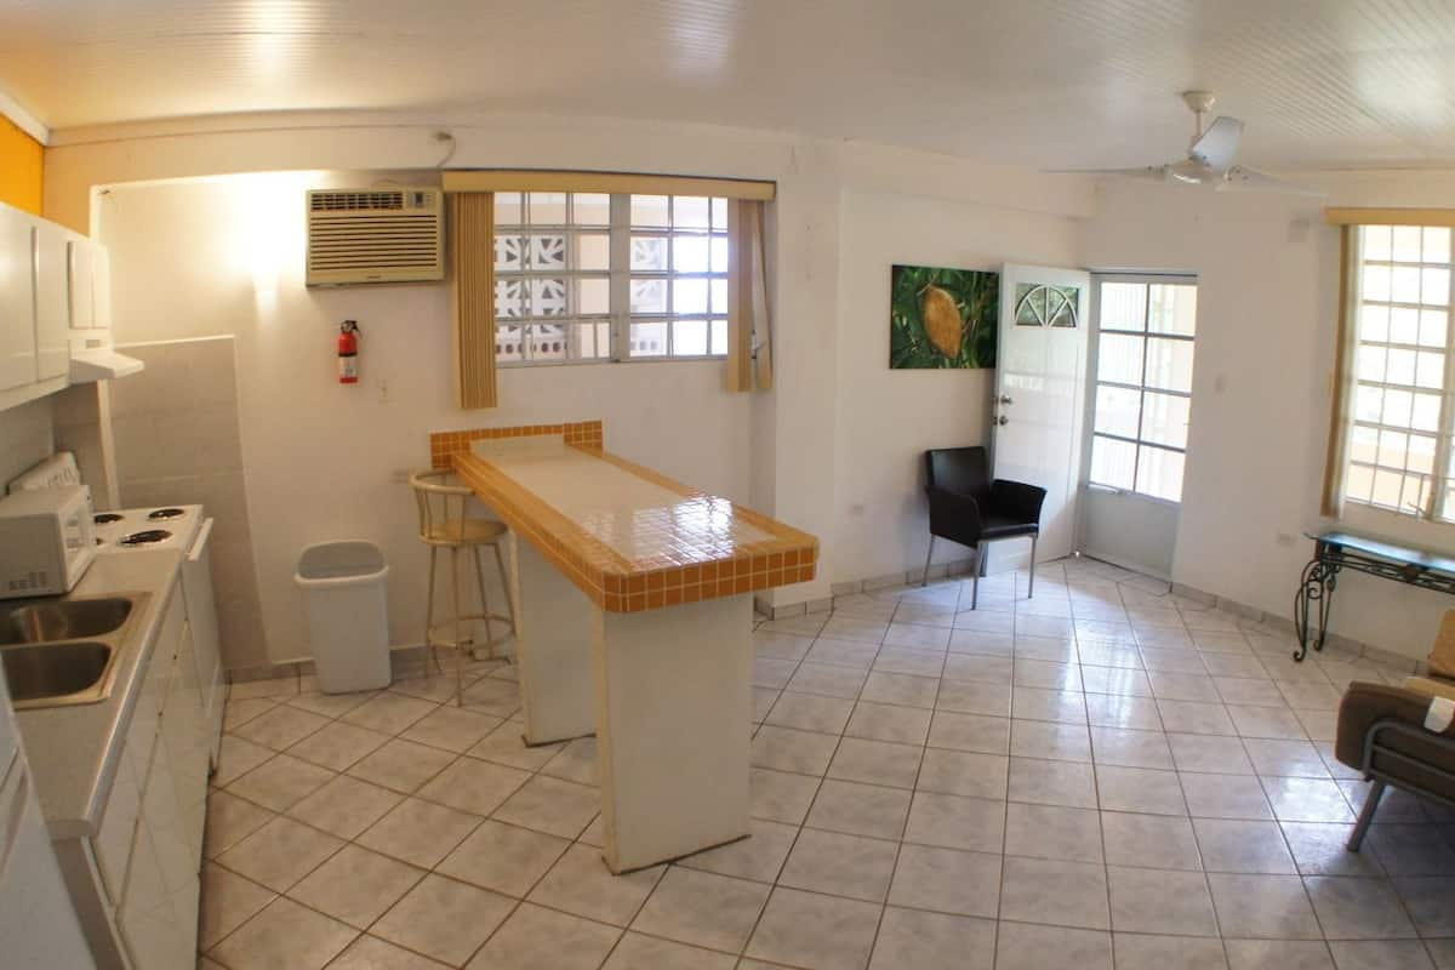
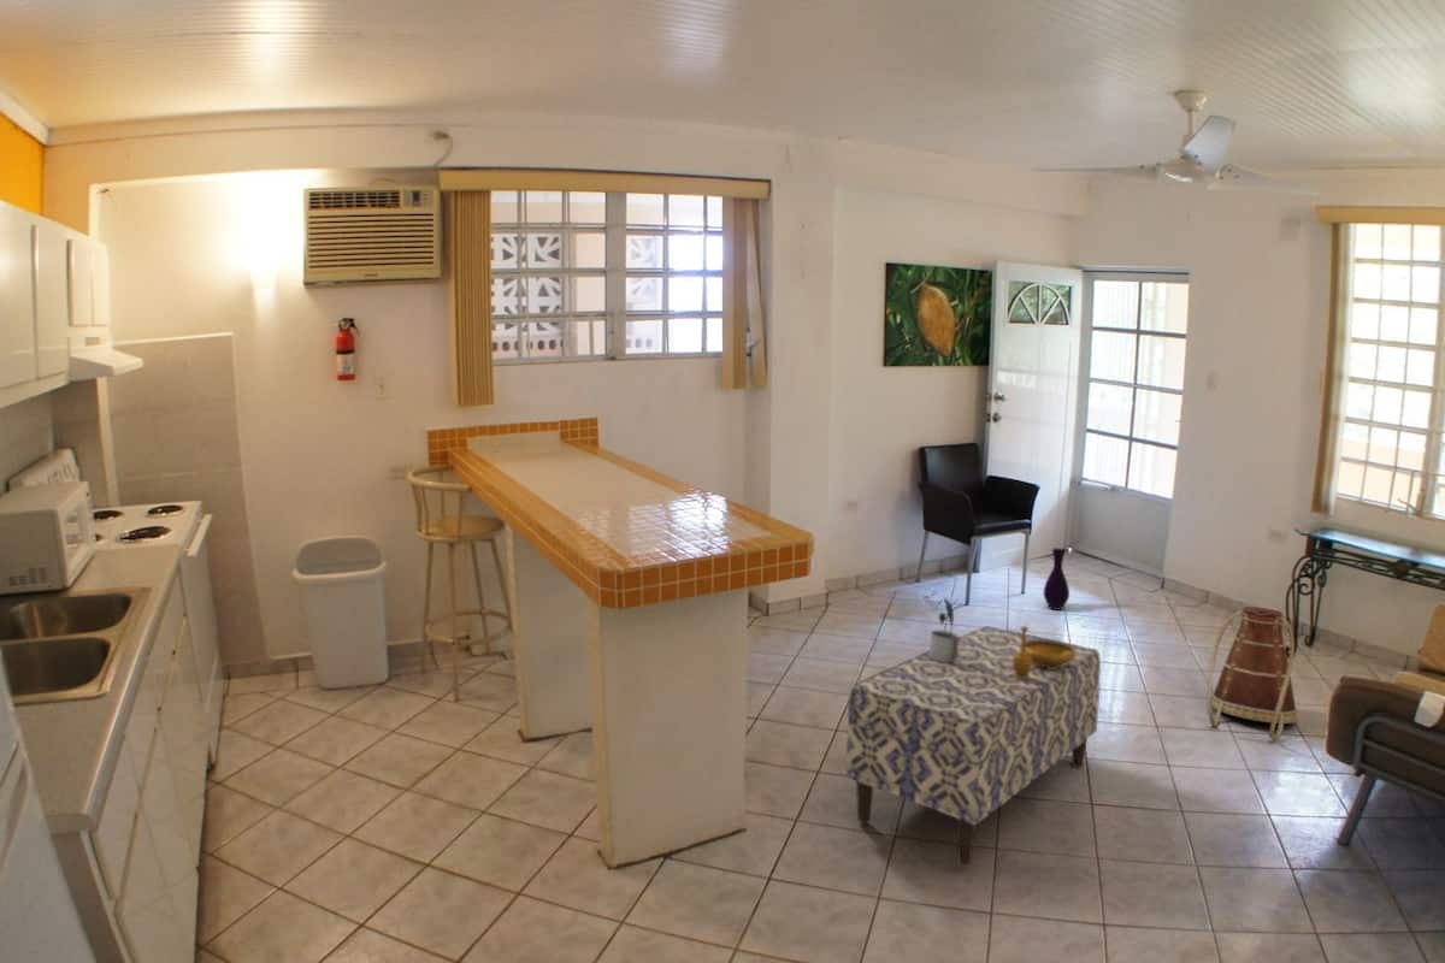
+ decorative bowl [1013,625,1077,679]
+ potted plant [922,590,963,662]
+ vase [1042,547,1071,612]
+ bench [845,625,1102,865]
+ basket [1207,605,1298,742]
